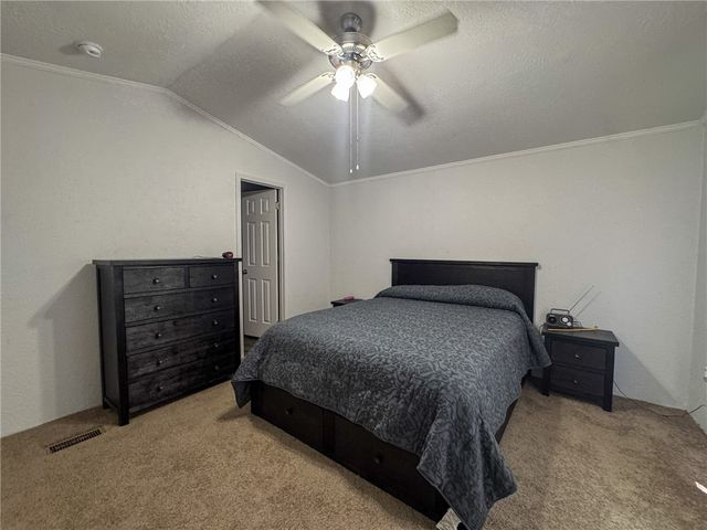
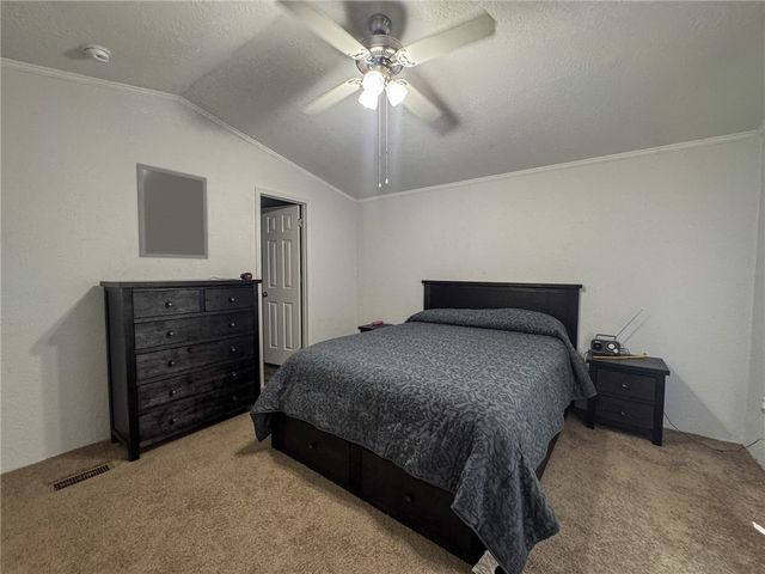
+ home mirror [135,161,209,261]
